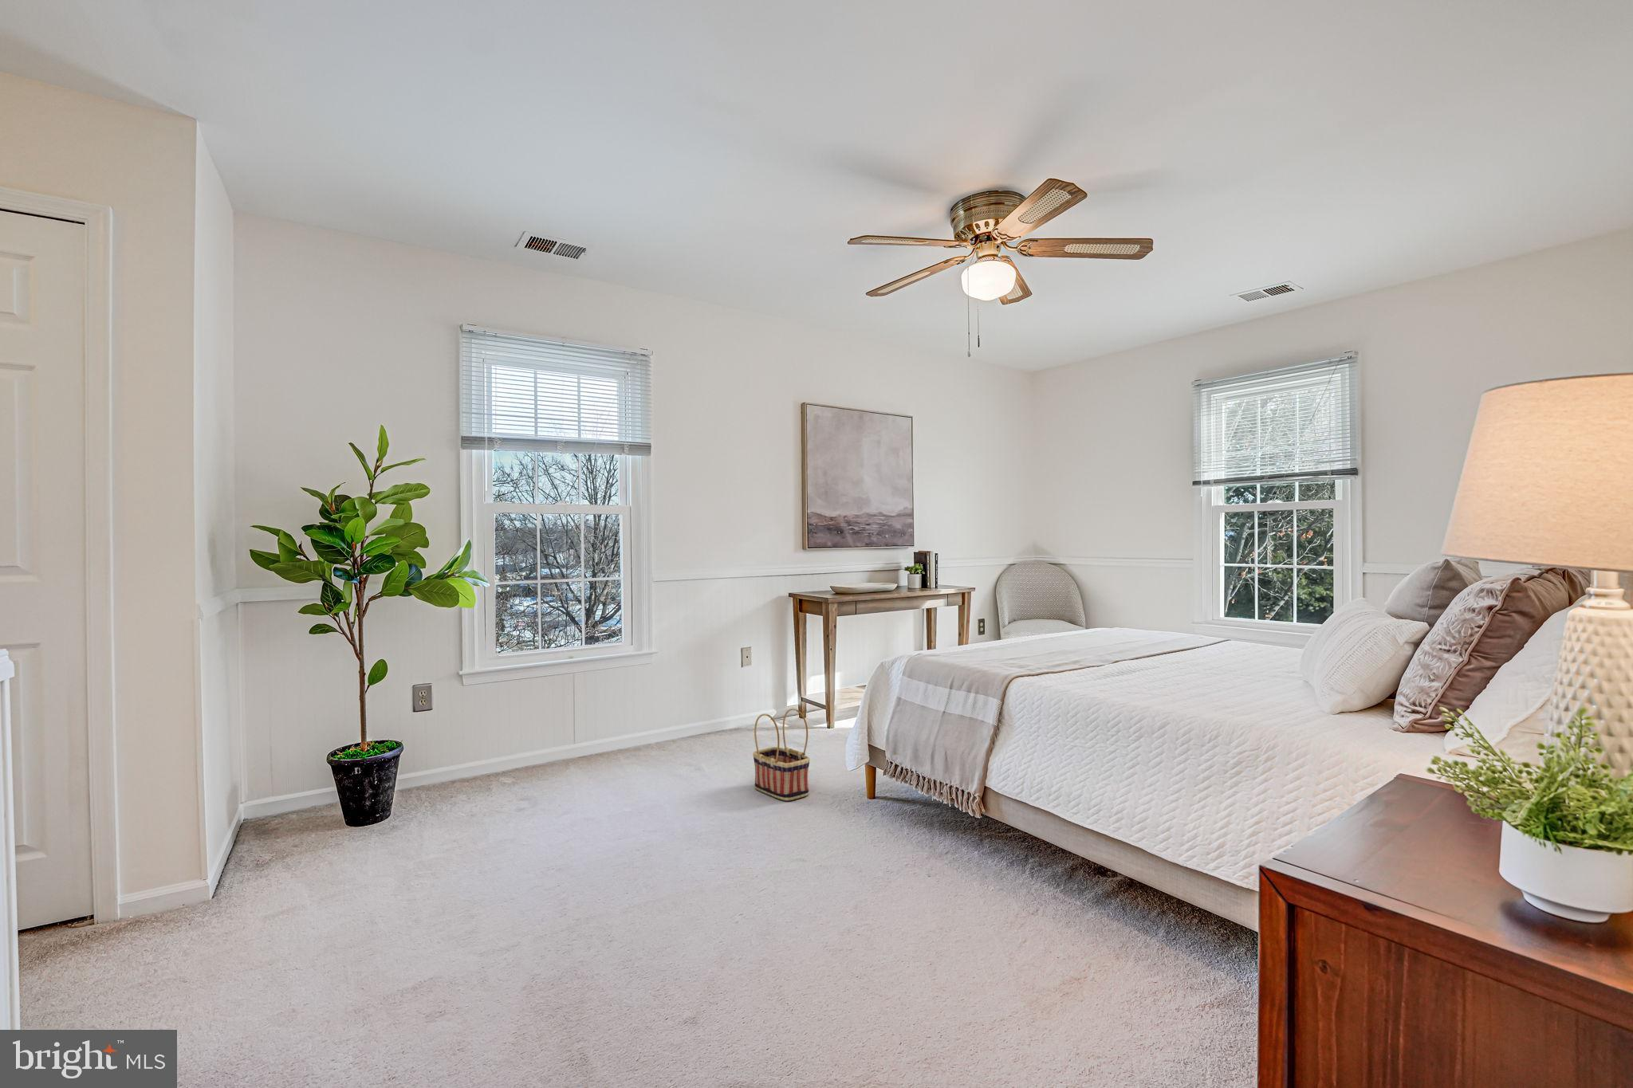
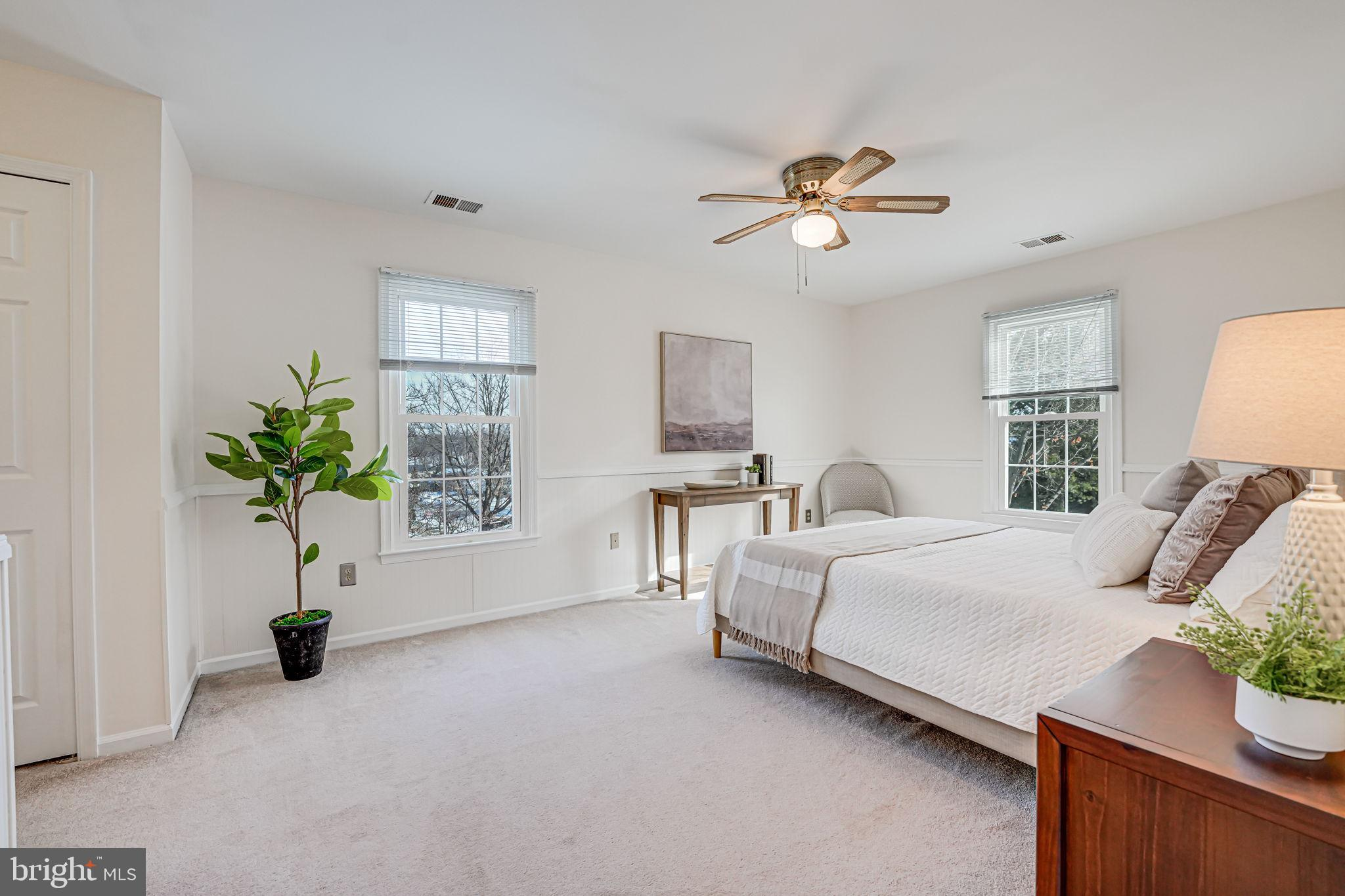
- basket [752,708,811,801]
